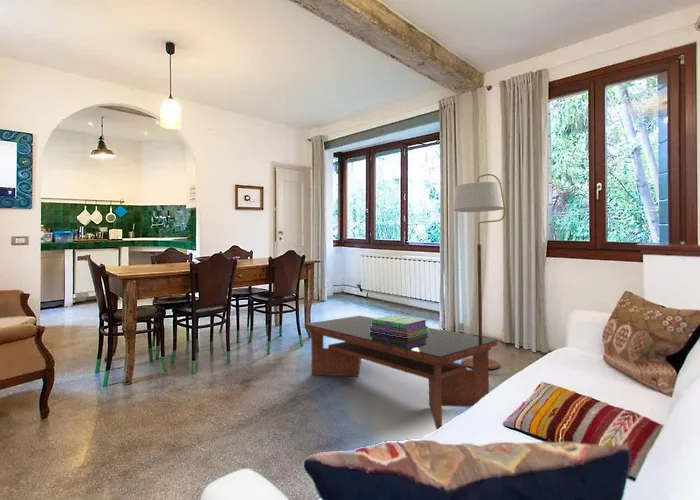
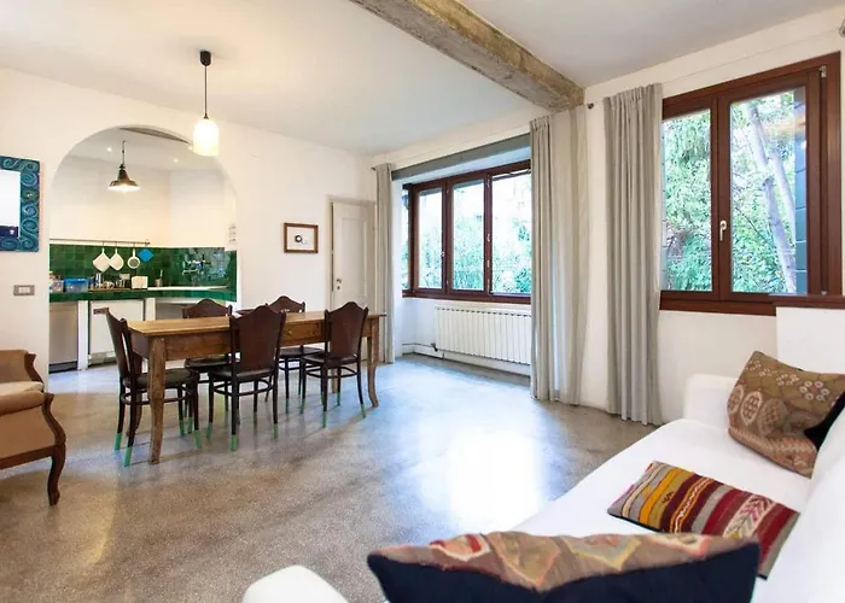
- stack of books [370,314,429,337]
- coffee table [303,315,498,431]
- floor lamp [452,173,507,370]
